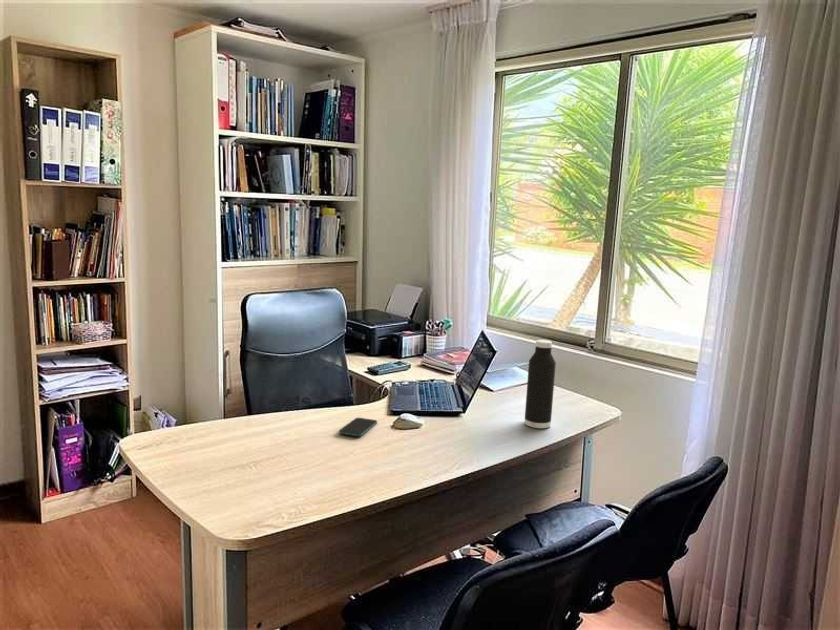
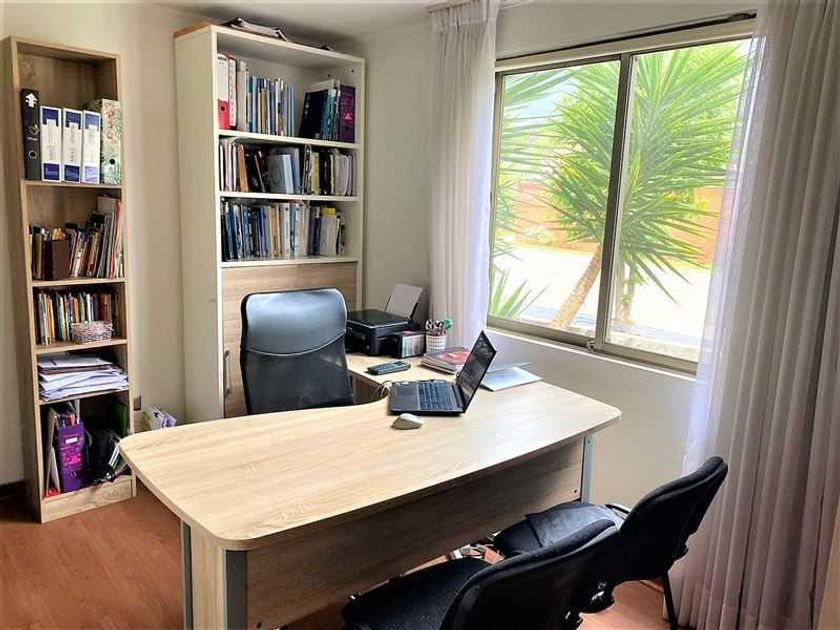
- water bottle [523,339,557,429]
- smartphone [338,417,378,437]
